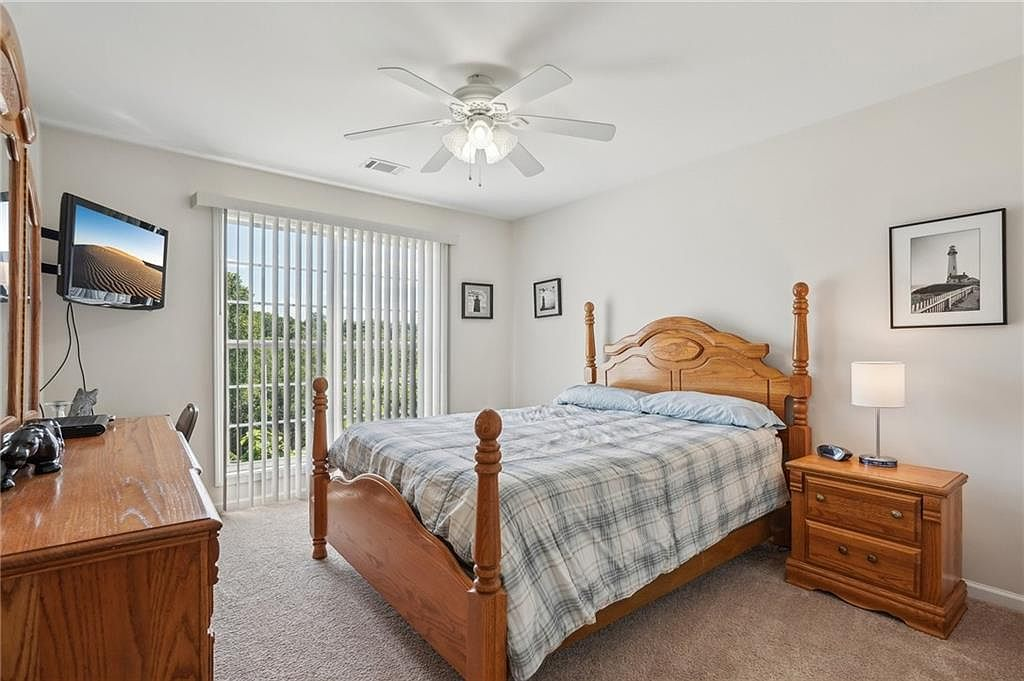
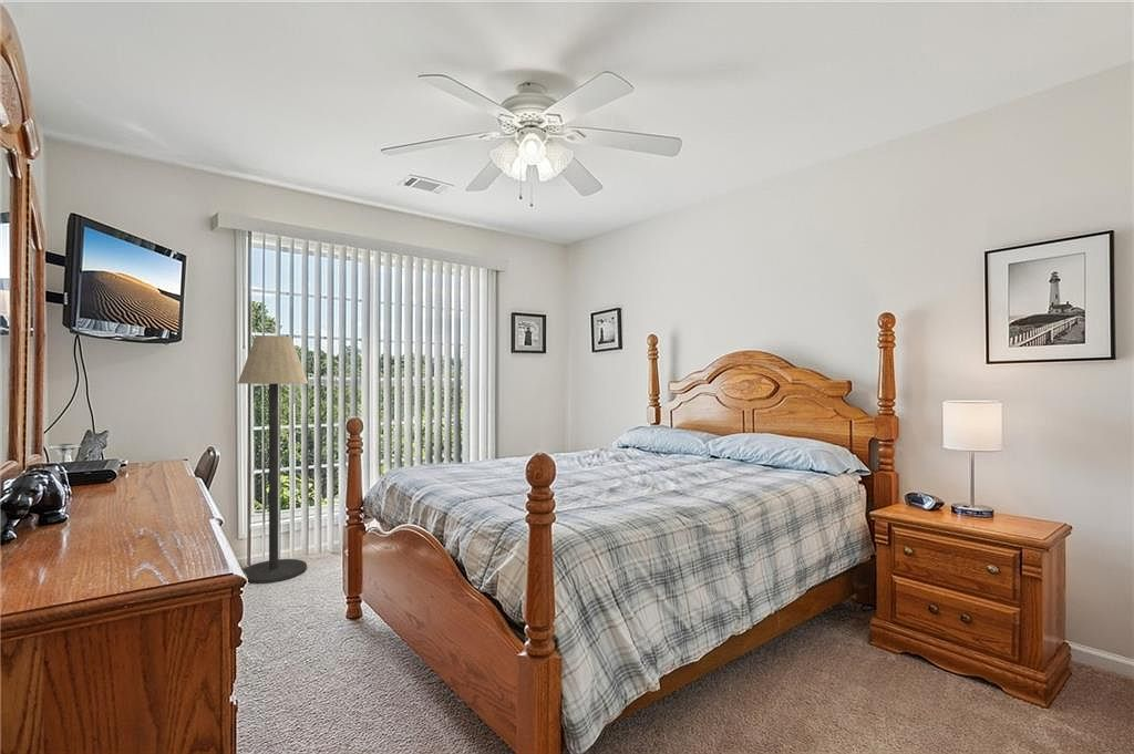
+ floor lamp [237,334,309,585]
